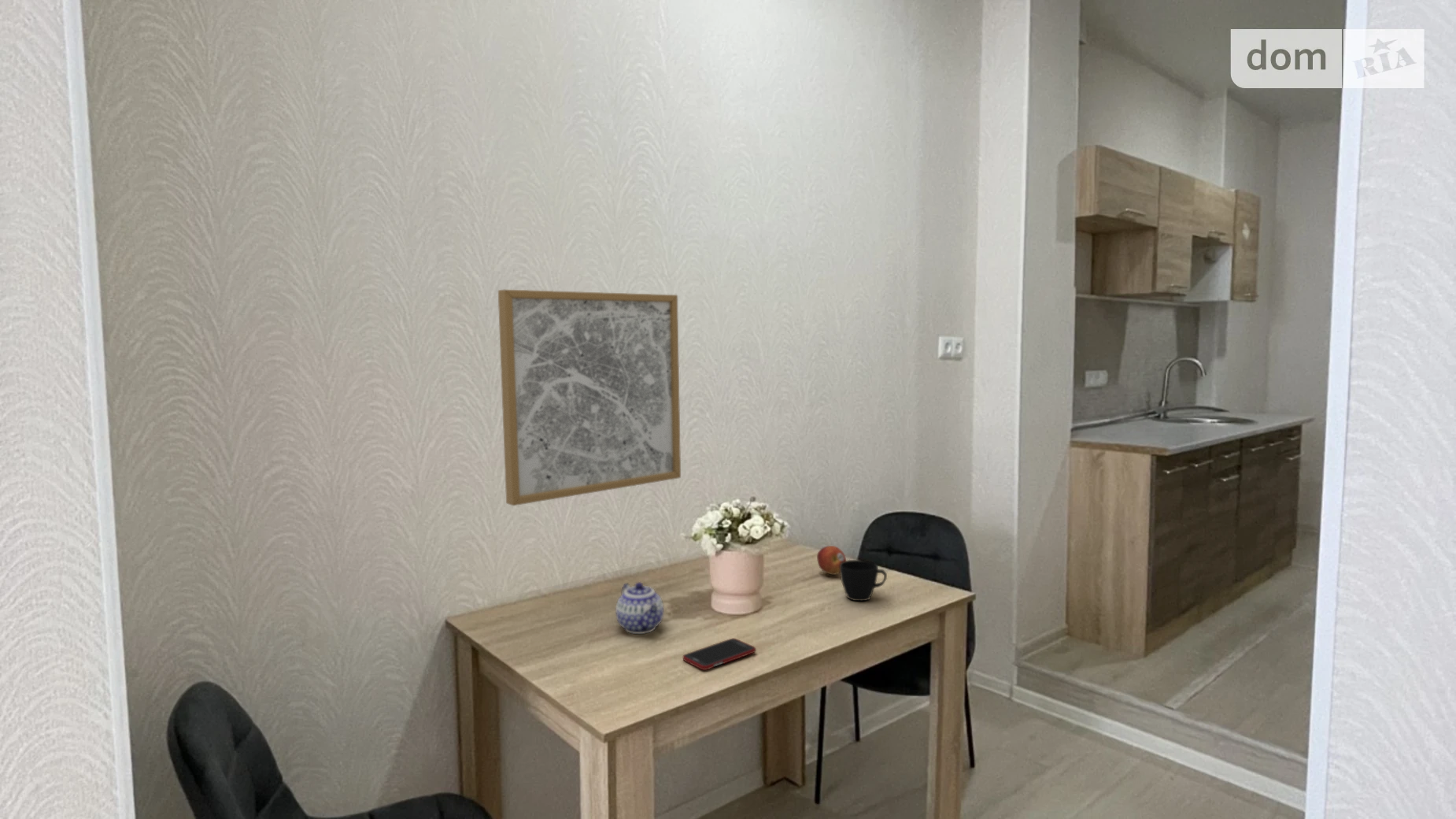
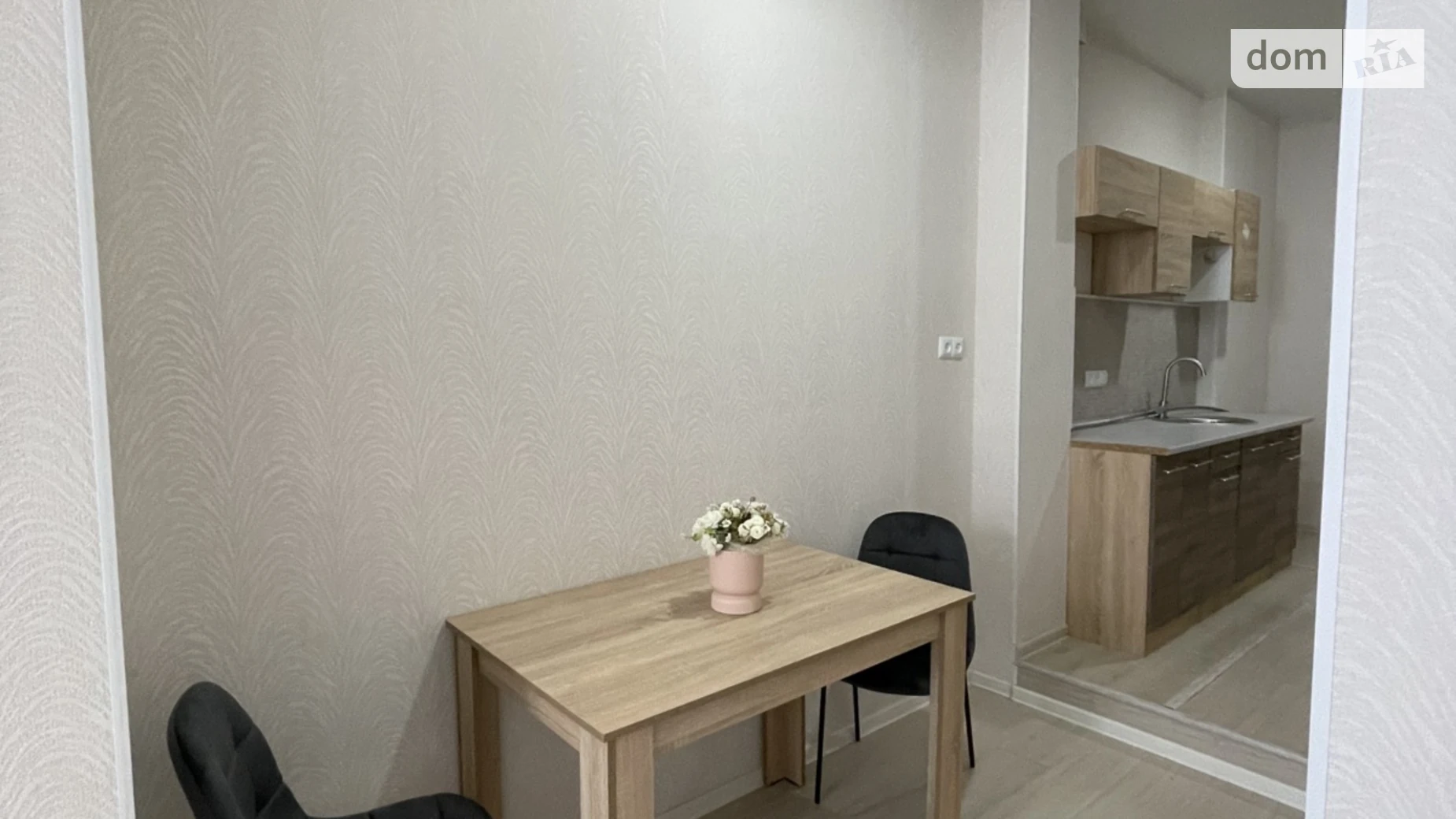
- wall art [497,289,682,506]
- cell phone [682,638,756,671]
- cup [840,559,888,602]
- fruit [816,545,847,576]
- teapot [615,581,664,635]
